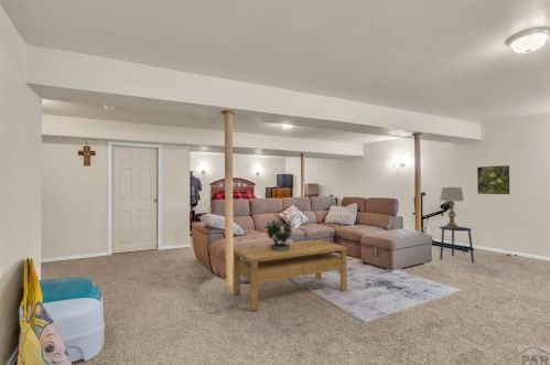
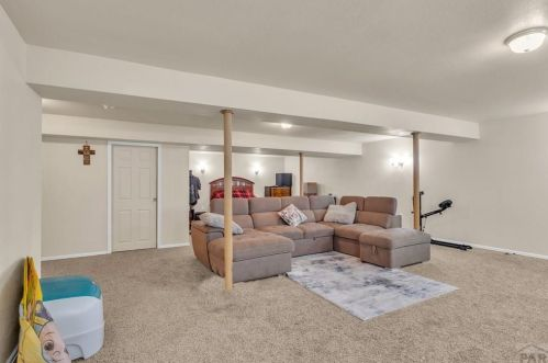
- side table [439,225,475,264]
- lamp [439,185,465,228]
- coffee table [233,238,348,312]
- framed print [476,164,510,195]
- potted plant [263,216,293,251]
